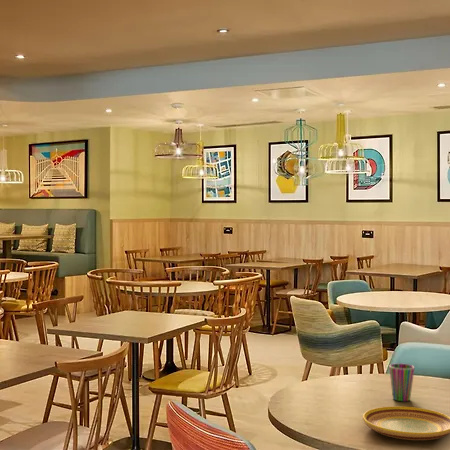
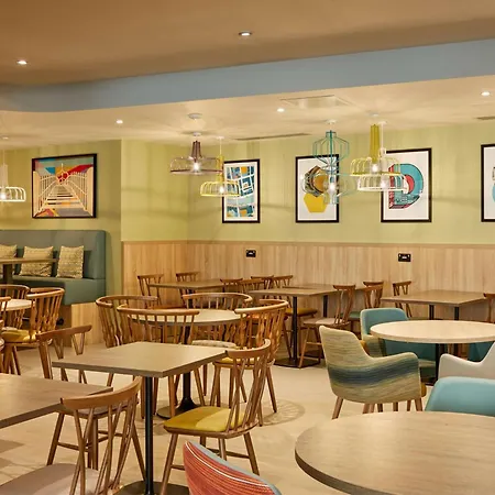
- plate [362,405,450,441]
- cup [388,363,416,402]
